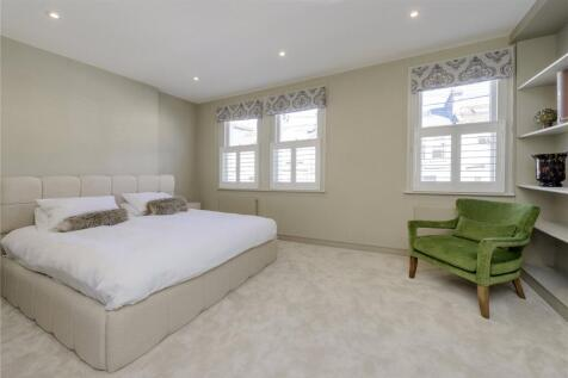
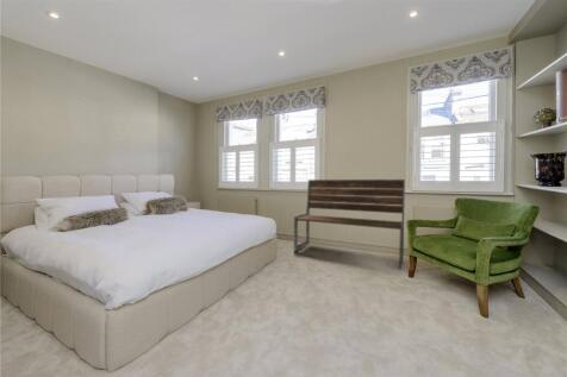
+ bench [293,178,406,270]
